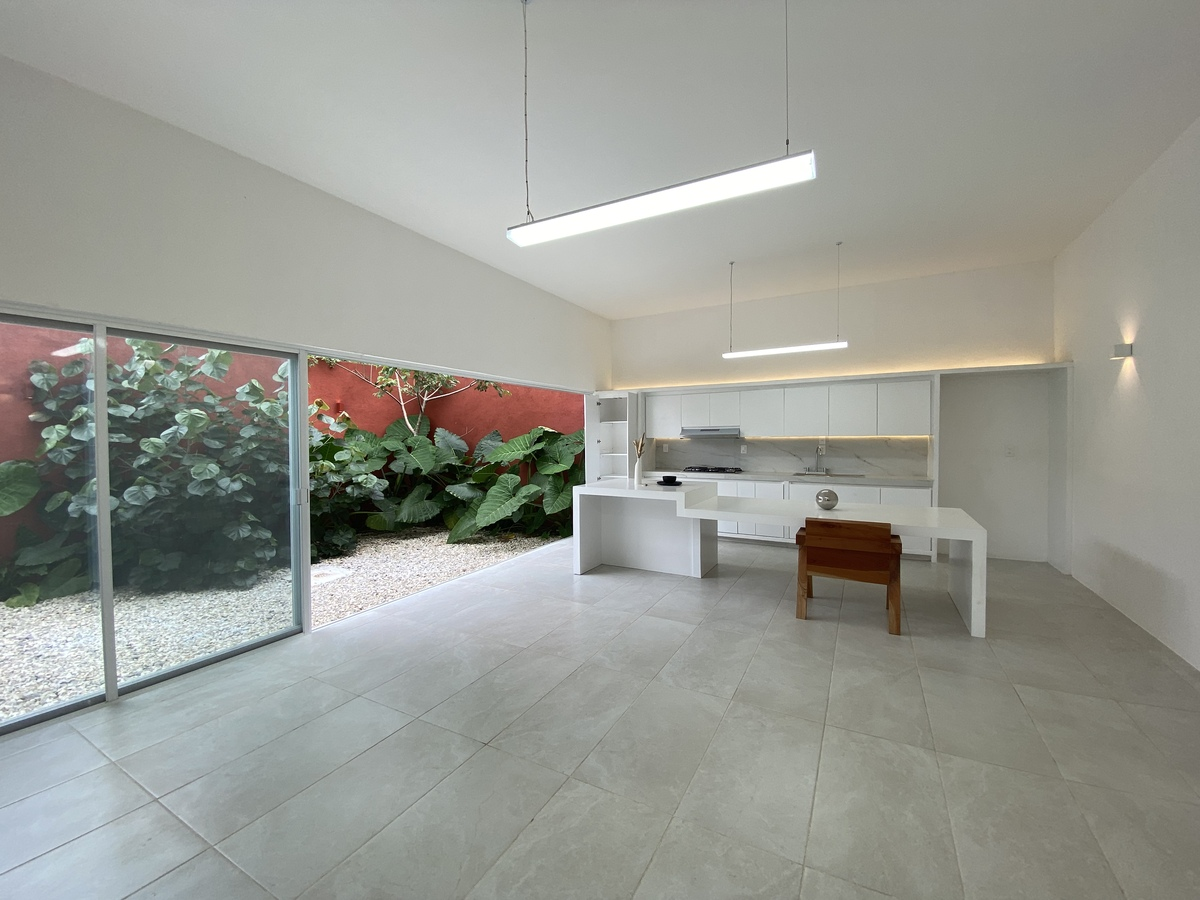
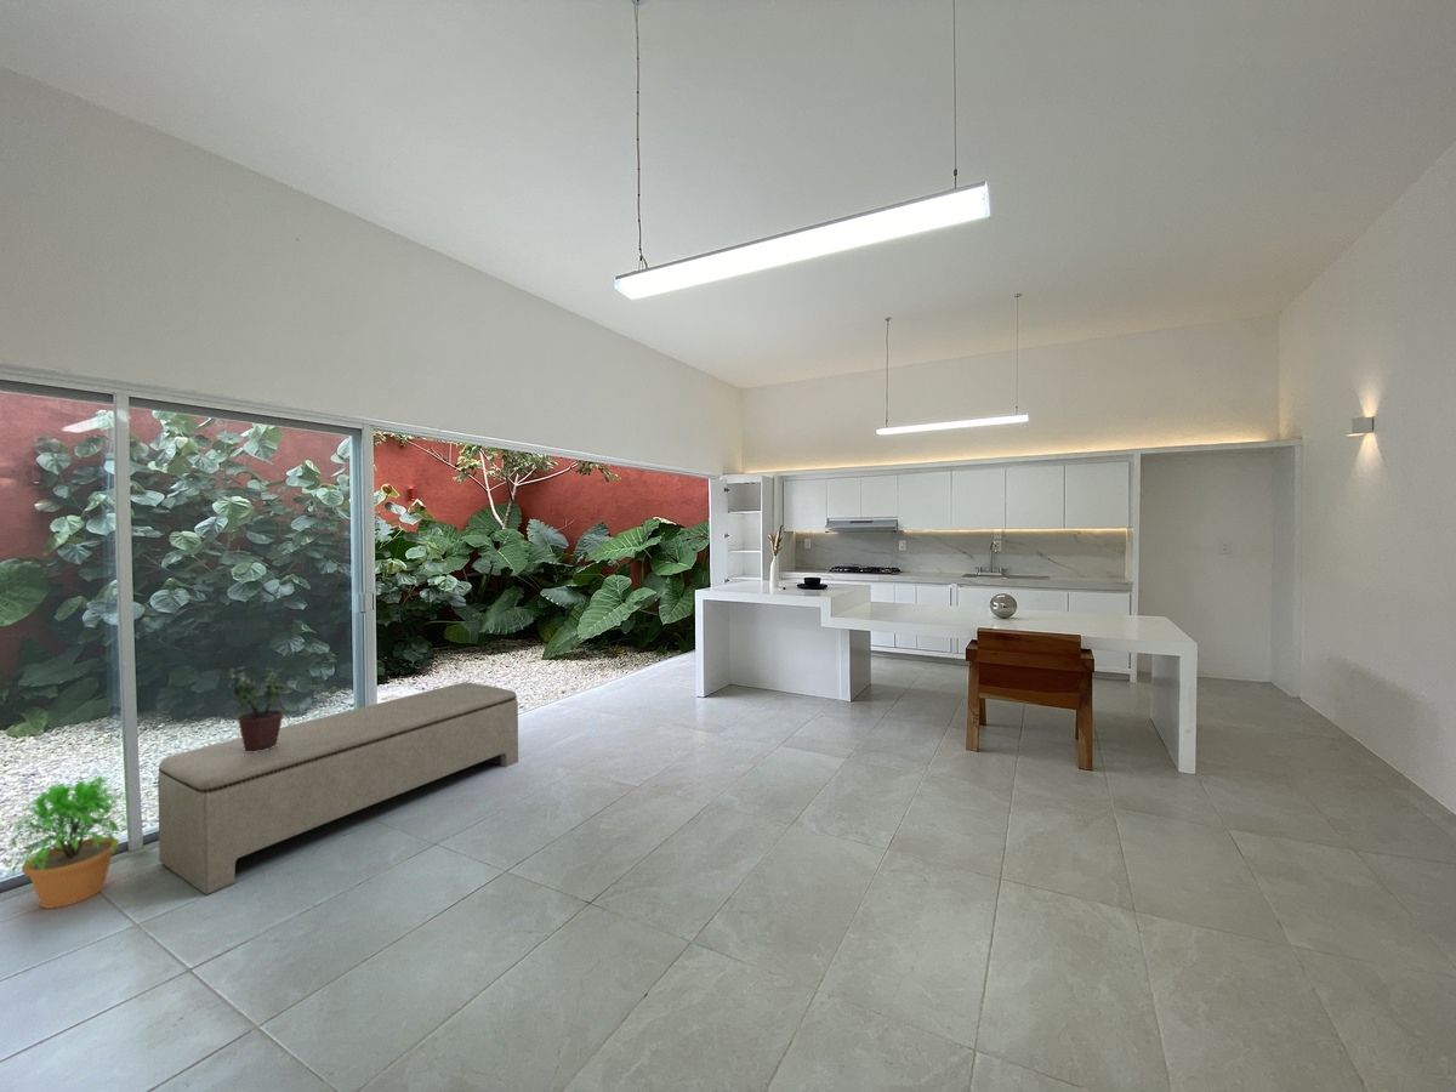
+ potted plant [1,774,136,910]
+ bench [157,681,519,895]
+ potted plant [224,666,286,752]
